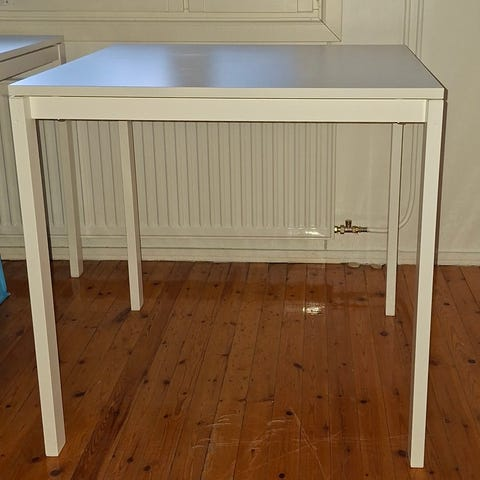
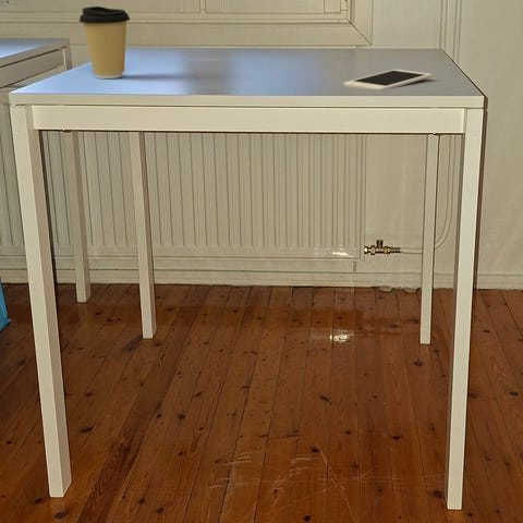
+ cell phone [343,69,433,92]
+ coffee cup [78,5,131,80]
